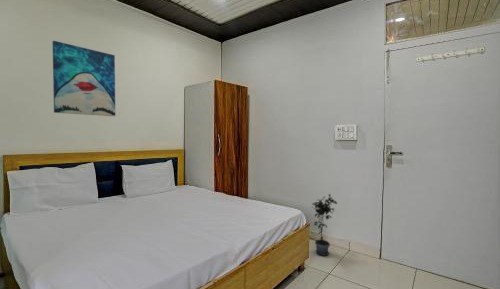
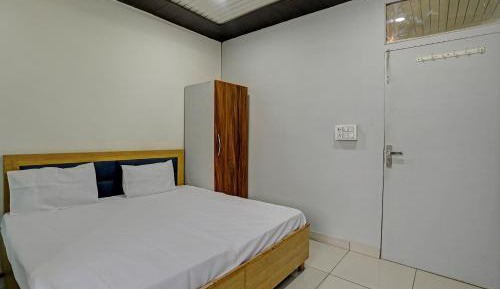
- potted plant [310,193,338,256]
- wall art [52,40,116,117]
